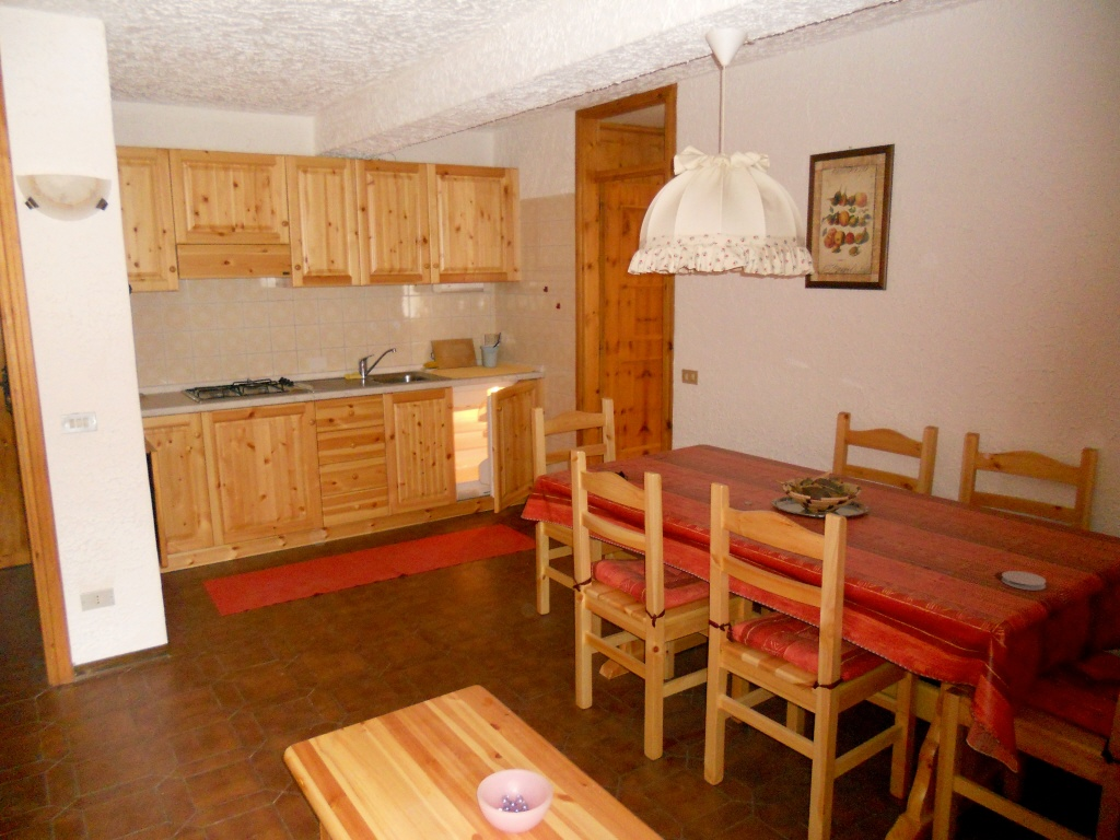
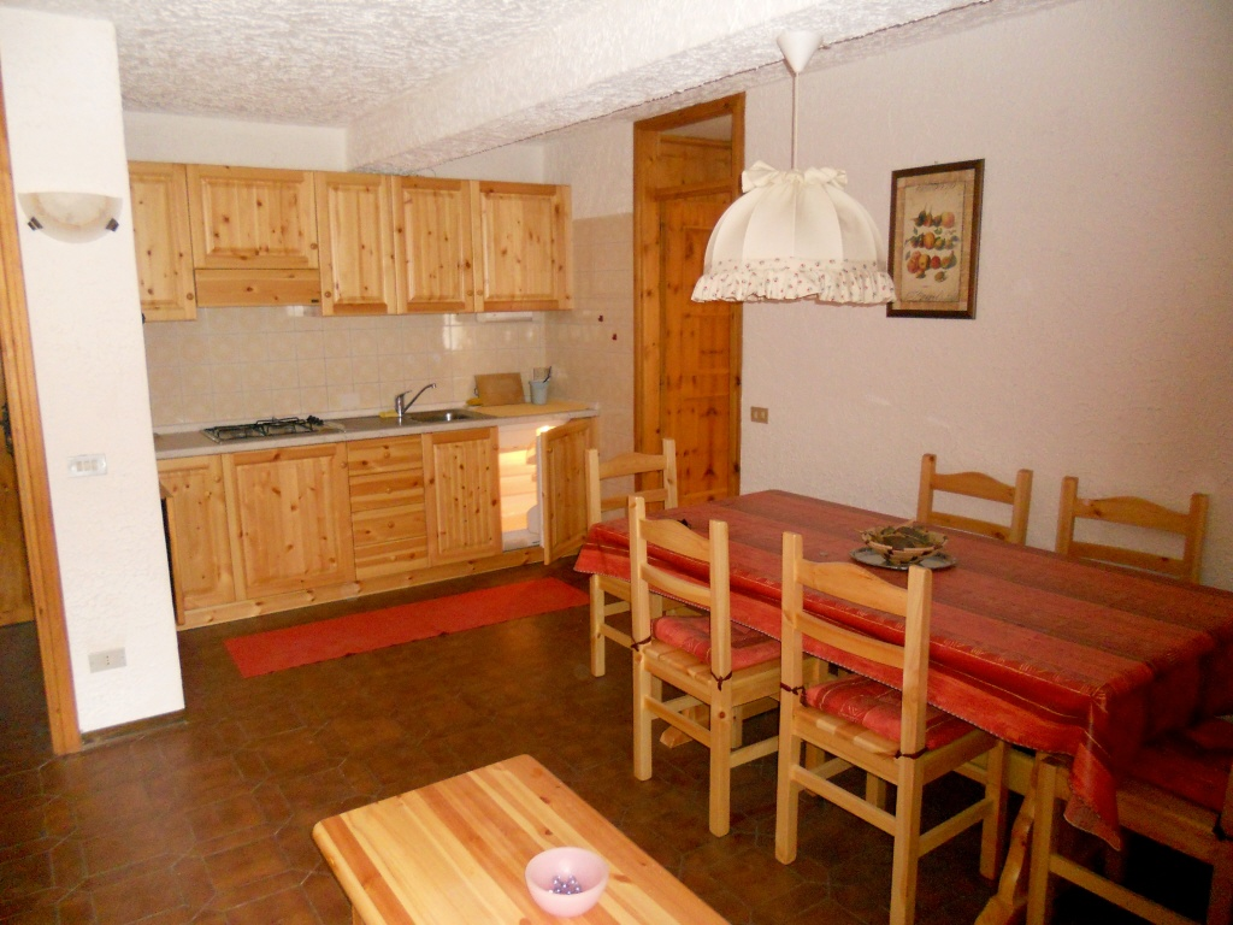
- coaster [1001,570,1047,591]
